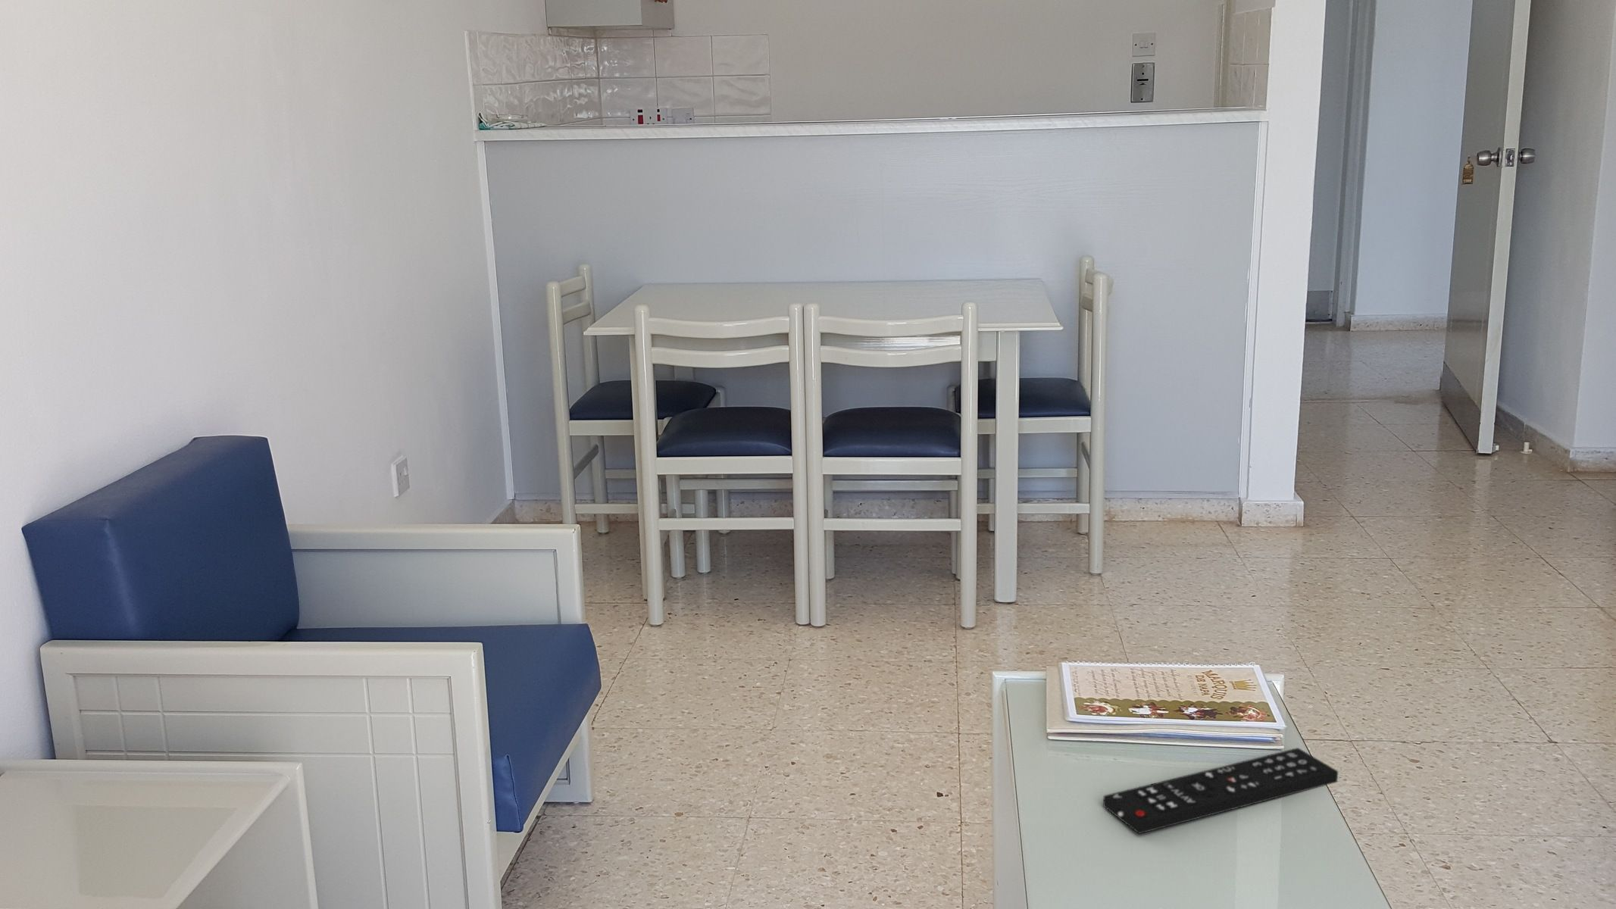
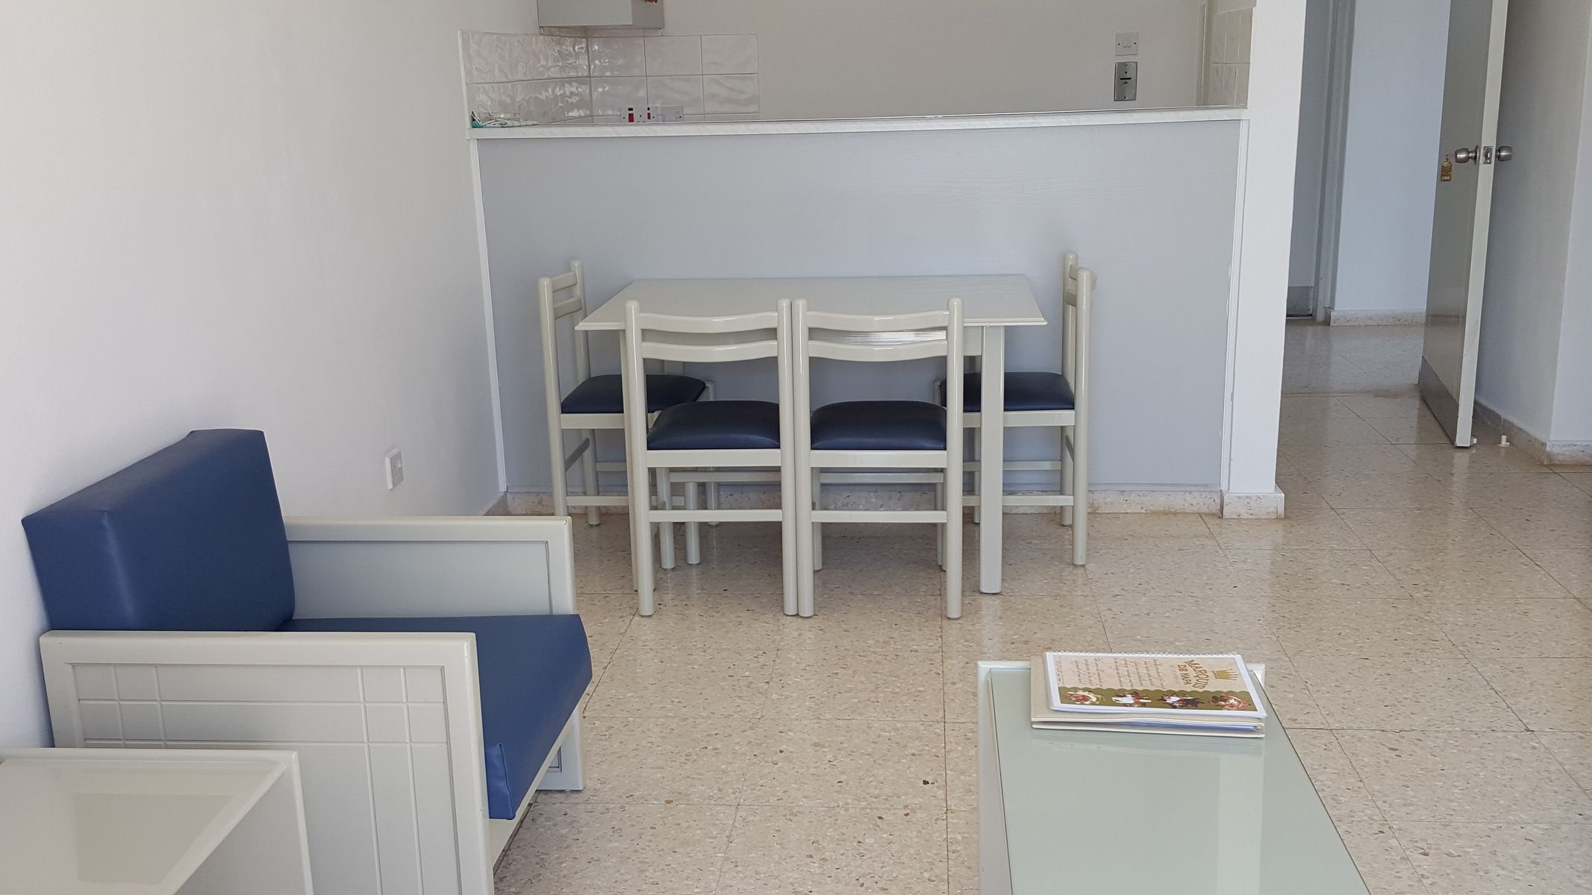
- remote control [1102,747,1339,835]
